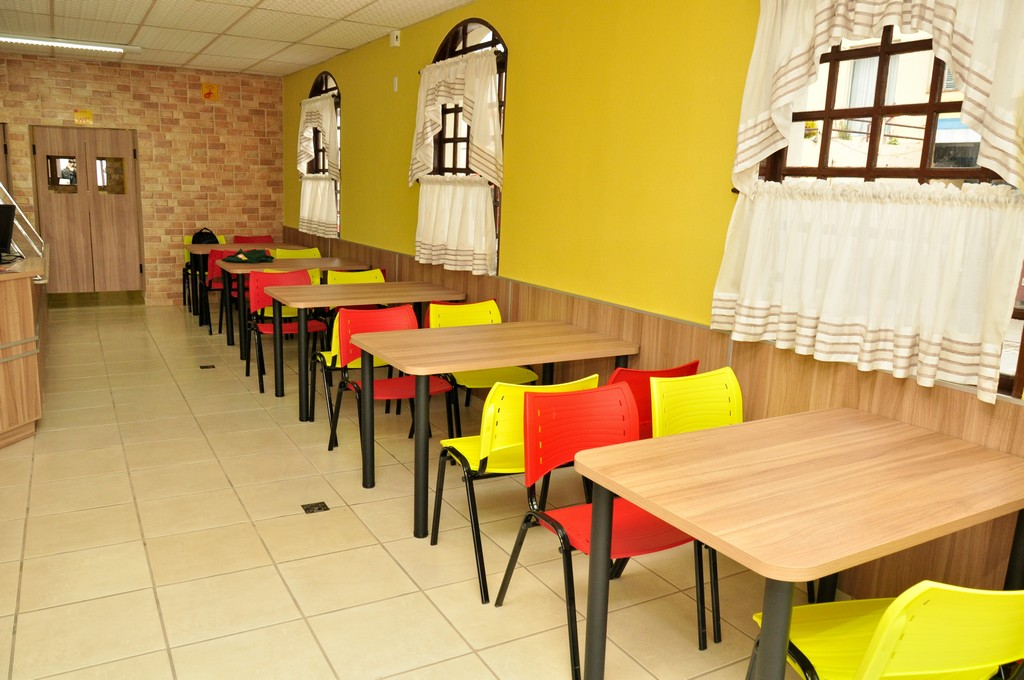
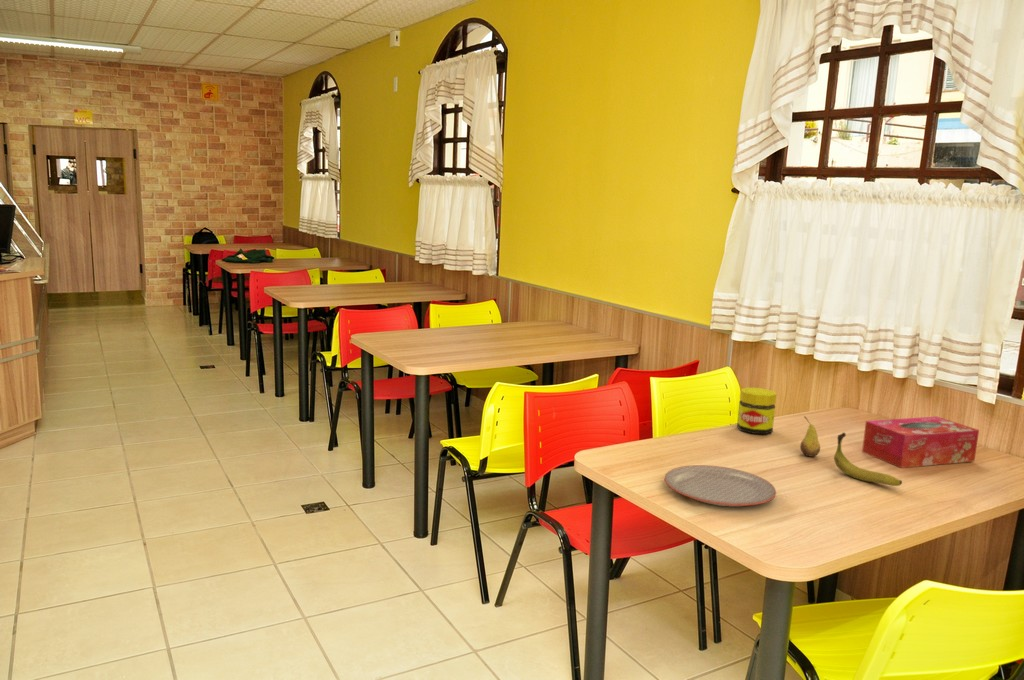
+ jar [736,387,777,435]
+ tissue box [861,416,980,469]
+ fruit [799,415,821,458]
+ banana [833,431,903,487]
+ plate [663,464,777,507]
